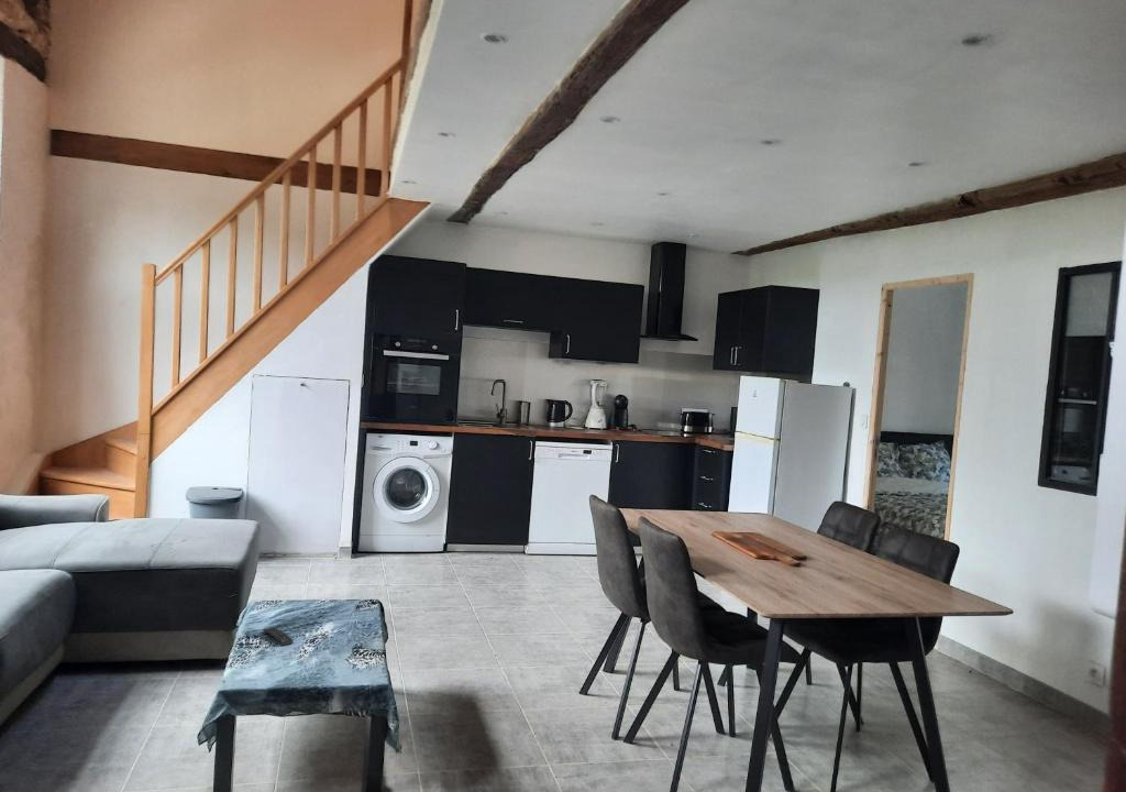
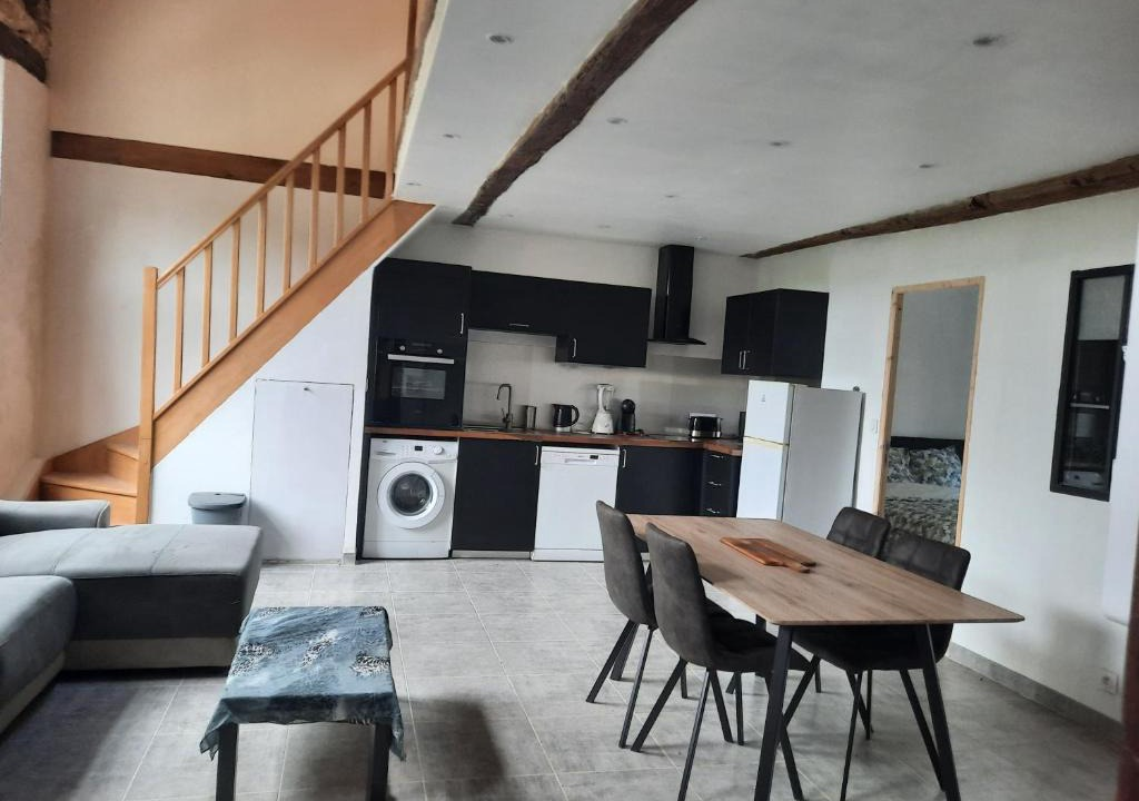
- remote control [262,626,295,647]
